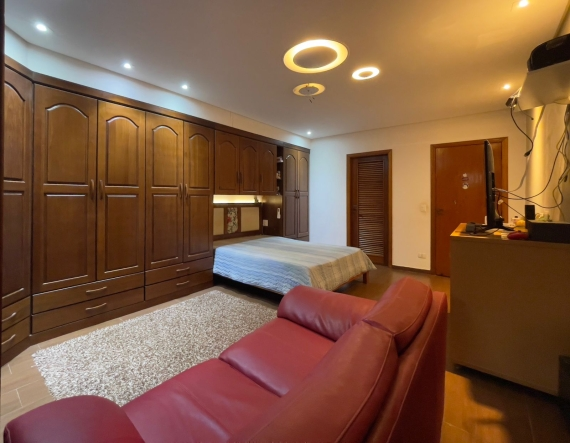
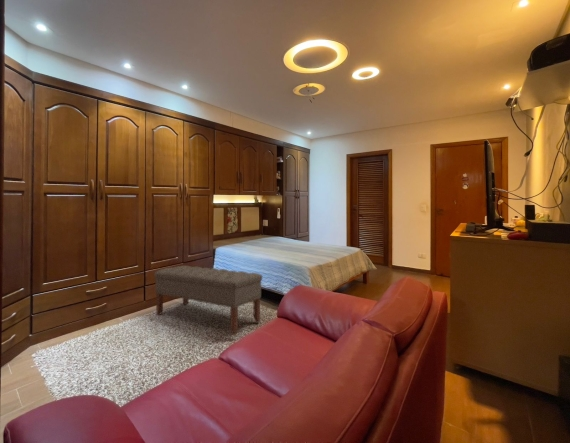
+ bench [153,265,263,336]
